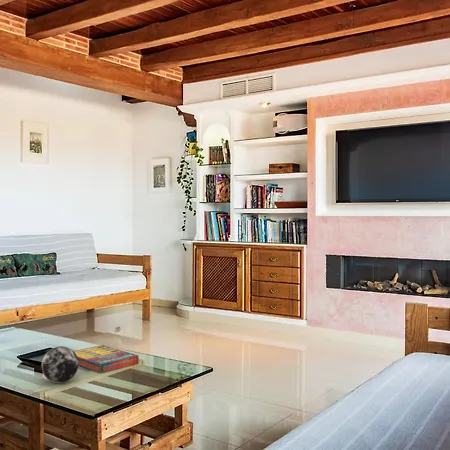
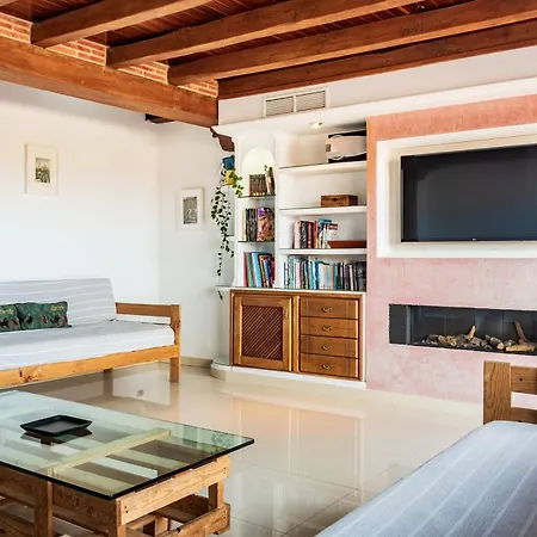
- decorative orb [41,345,79,384]
- game compilation box [73,344,140,374]
